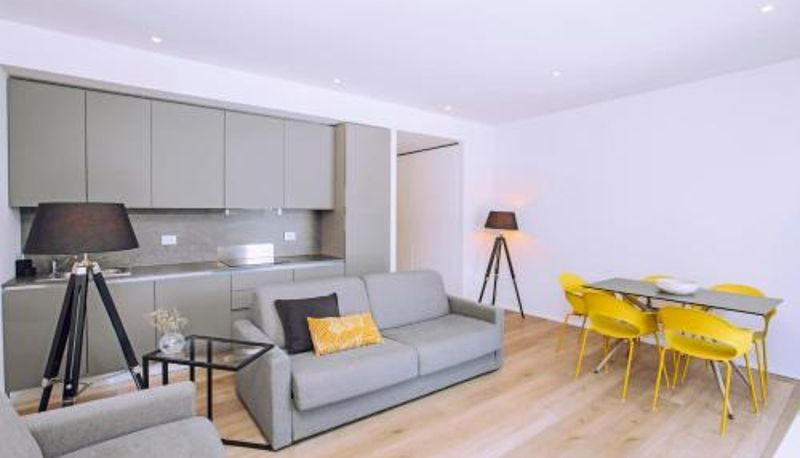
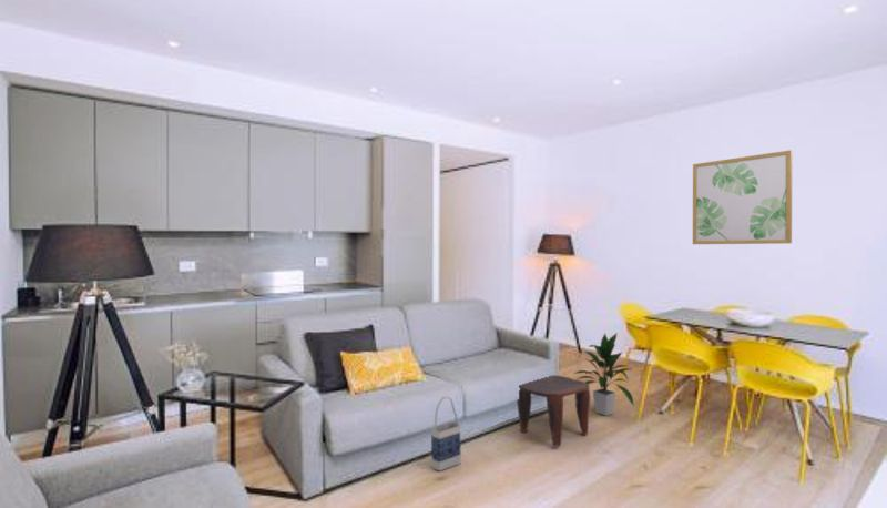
+ wall art [692,149,794,245]
+ bag [430,396,462,471]
+ stool [516,374,591,448]
+ indoor plant [573,332,635,417]
